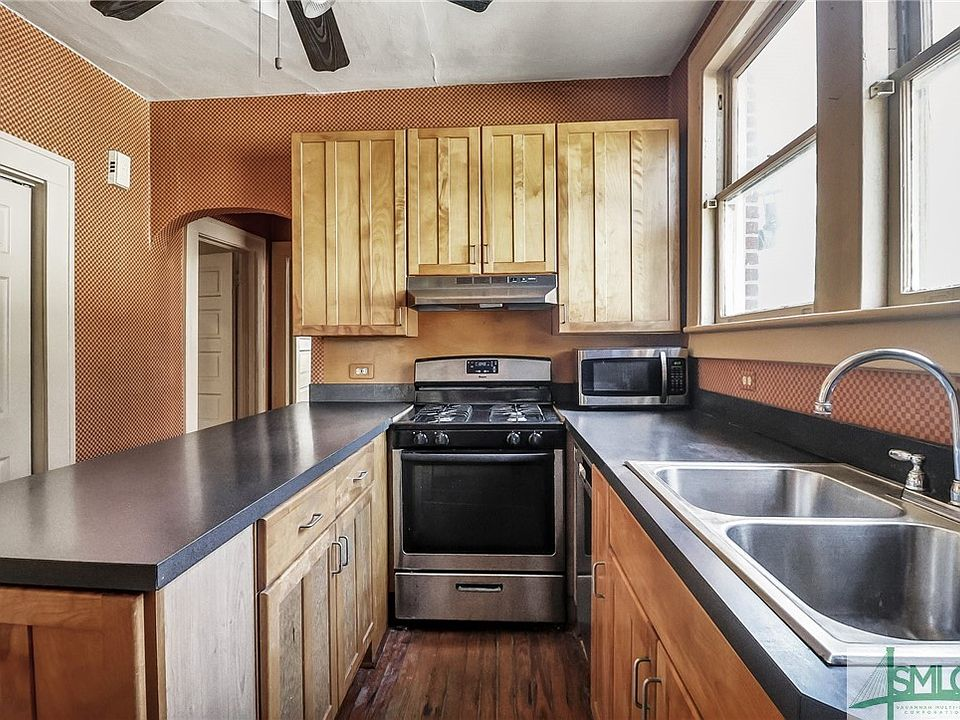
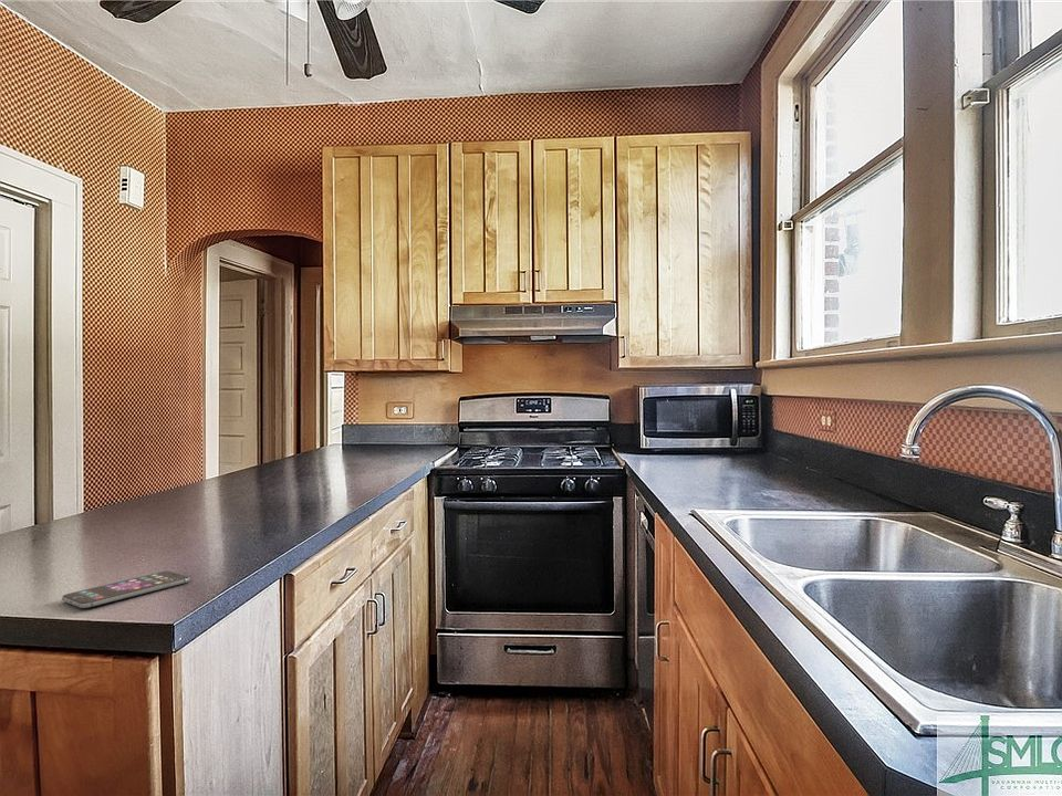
+ smartphone [61,570,190,609]
